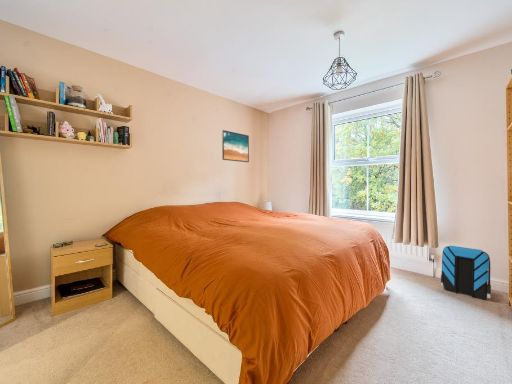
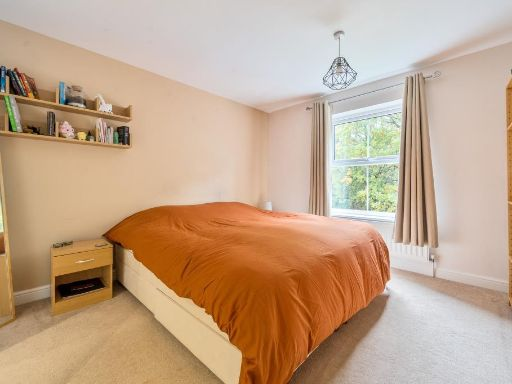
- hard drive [440,245,492,301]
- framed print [221,129,250,163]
